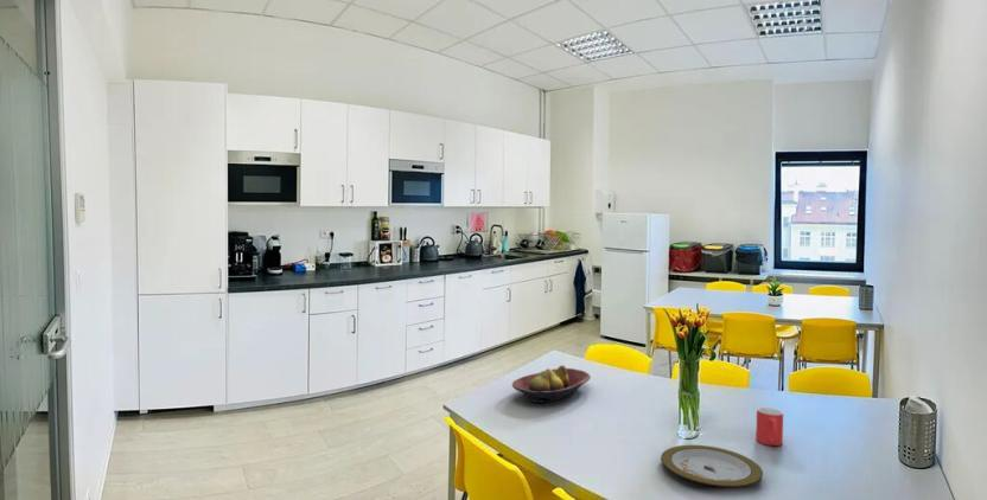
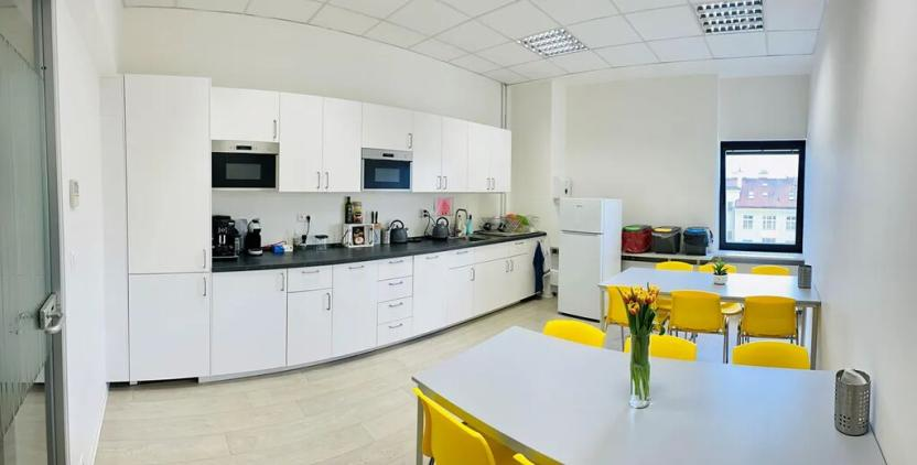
- mug [754,406,784,447]
- fruit bowl [511,364,592,404]
- plate [660,444,764,488]
